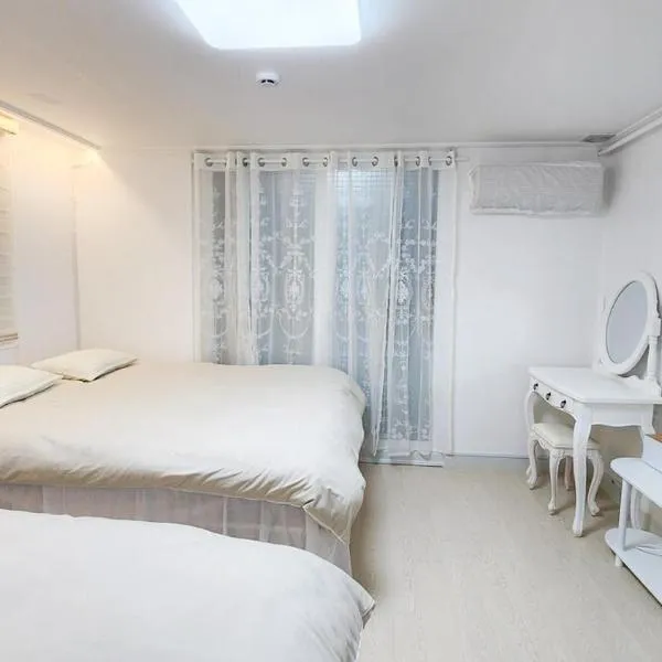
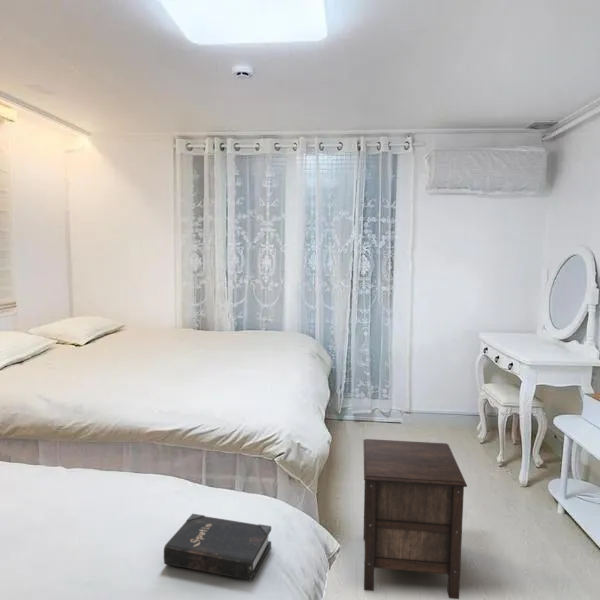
+ nightstand [362,438,468,600]
+ hardback book [163,513,272,582]
